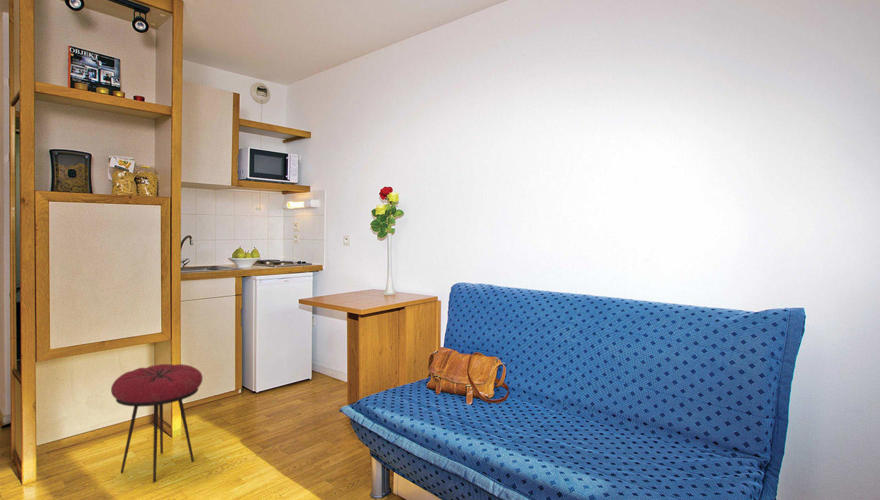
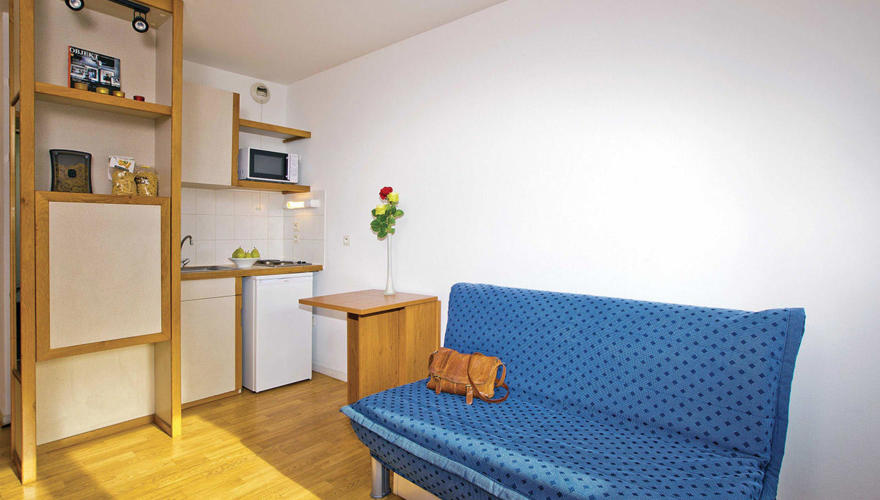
- stool [110,363,203,483]
